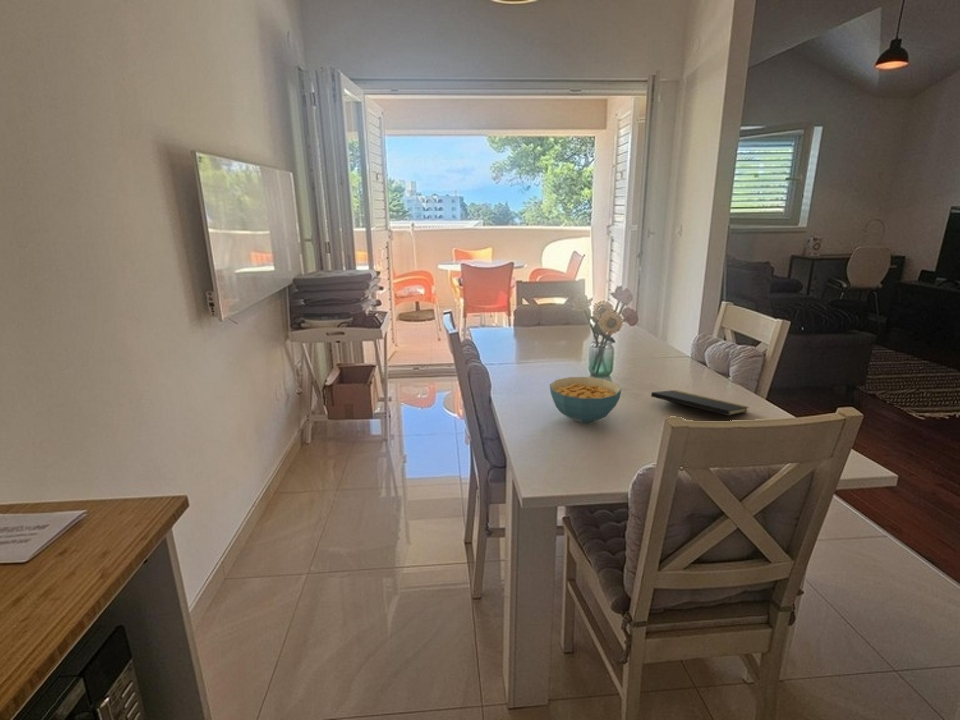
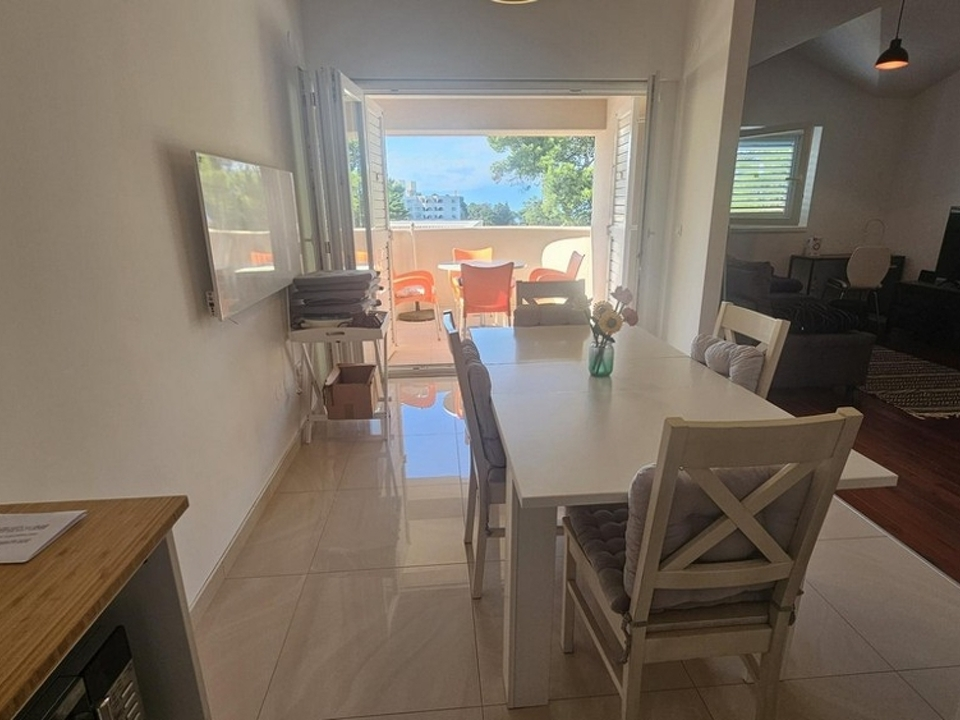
- cereal bowl [549,376,622,424]
- notepad [650,389,750,421]
